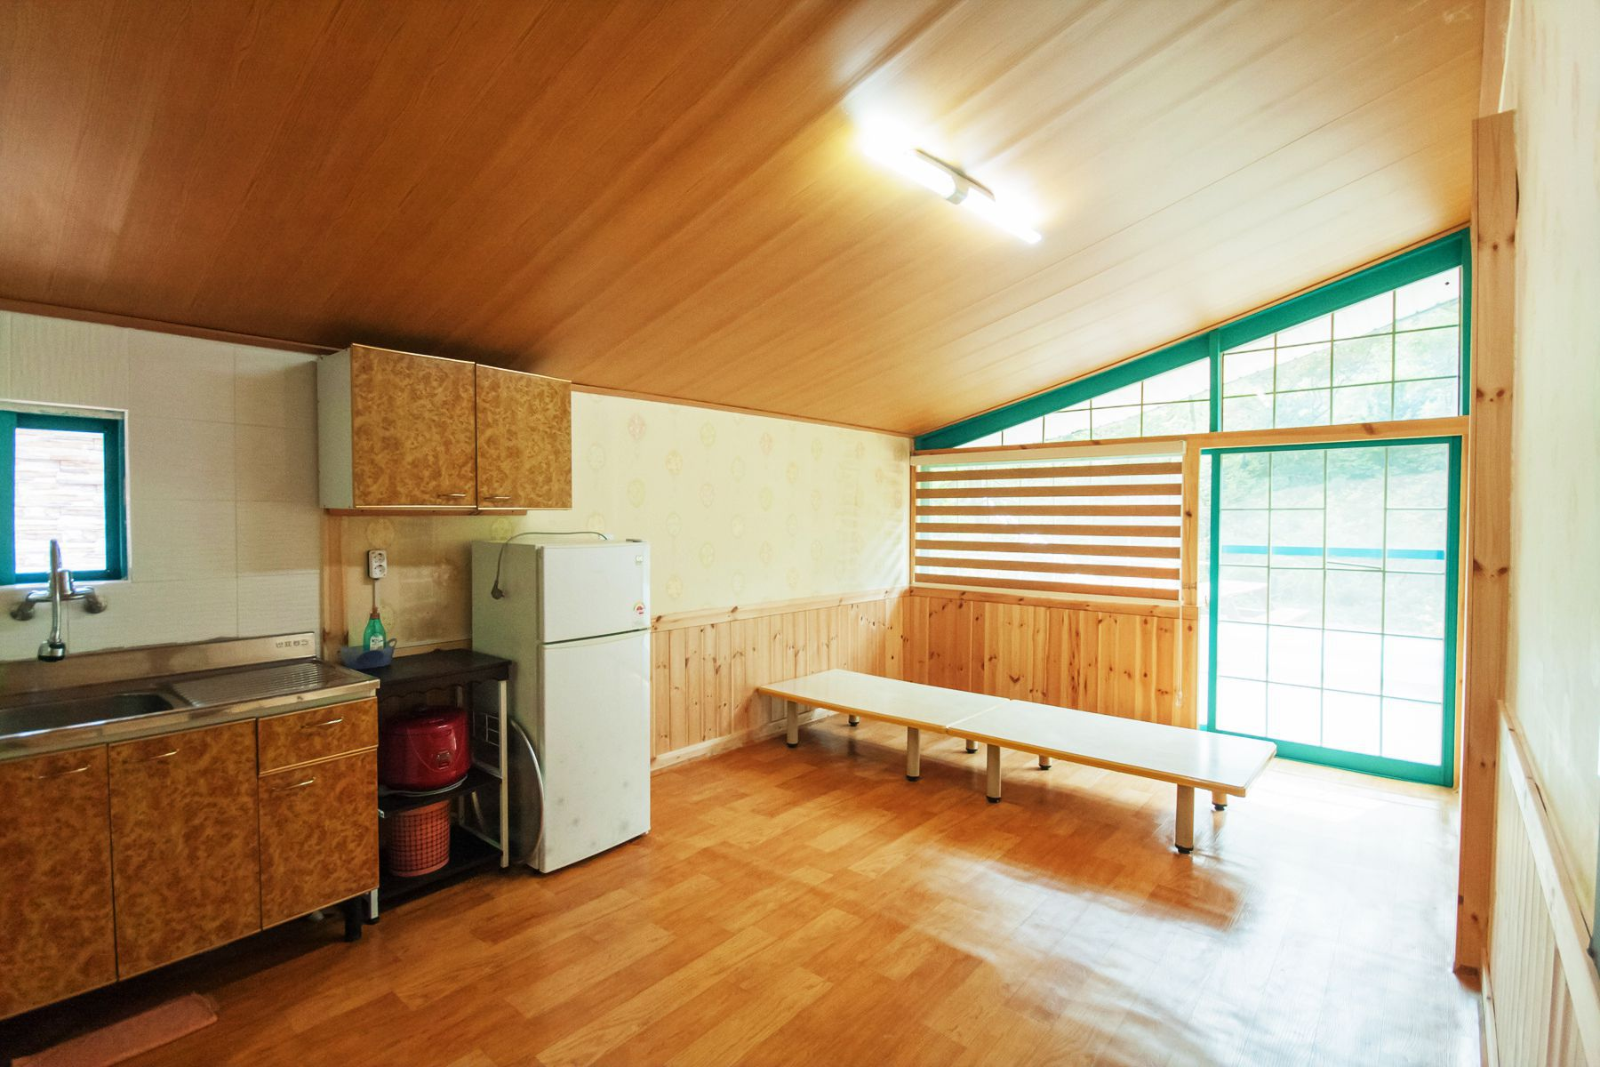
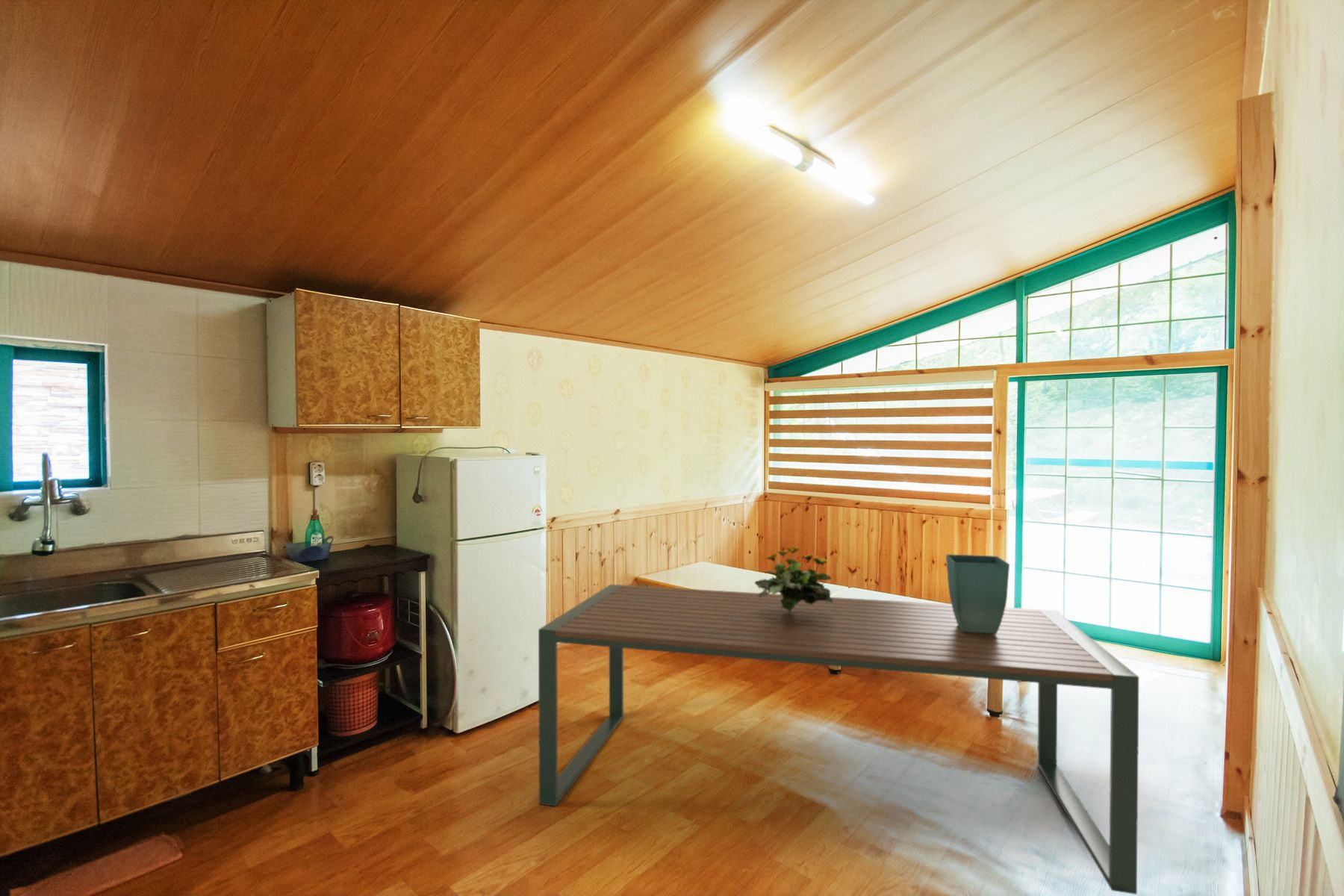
+ dining table [538,584,1139,895]
+ flower pot [945,554,1010,634]
+ flowering plant [754,547,833,612]
